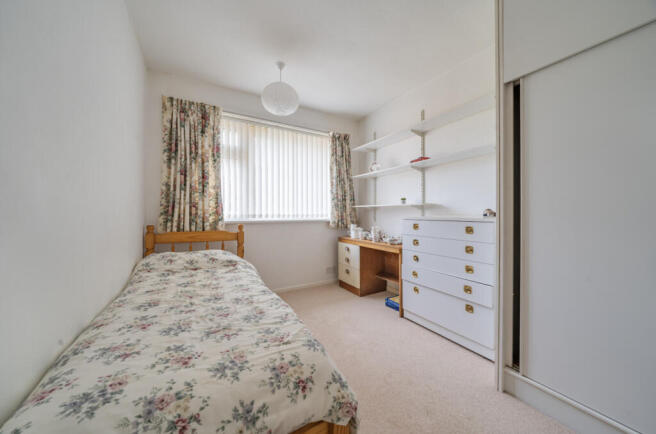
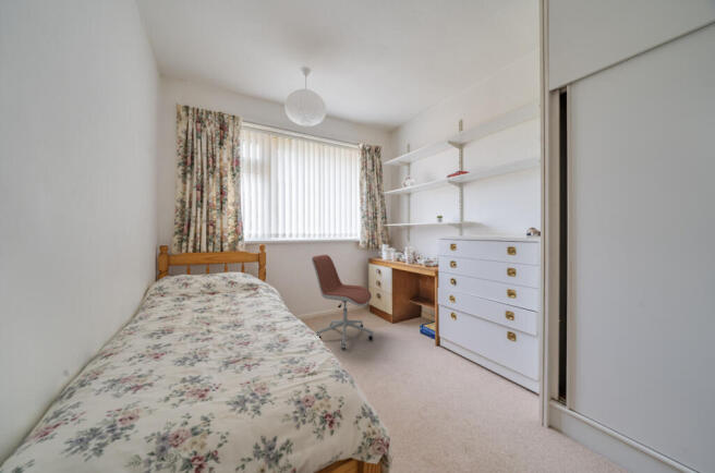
+ office chair [311,254,375,350]
